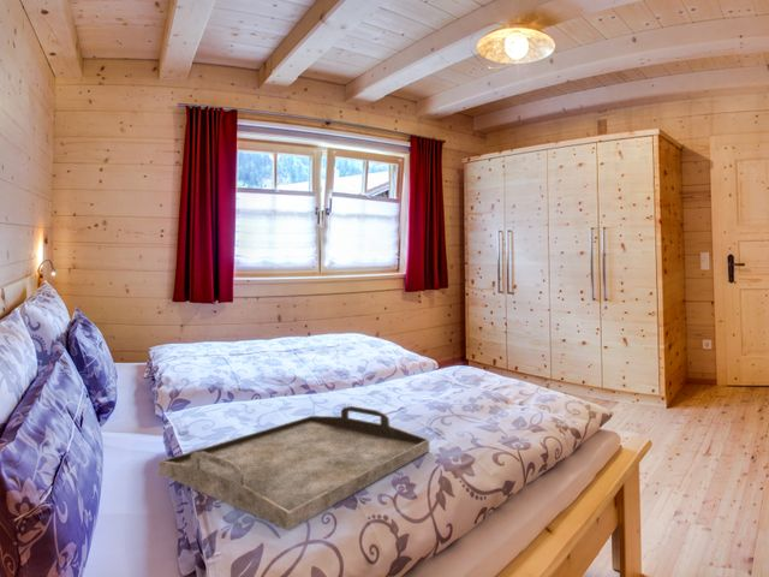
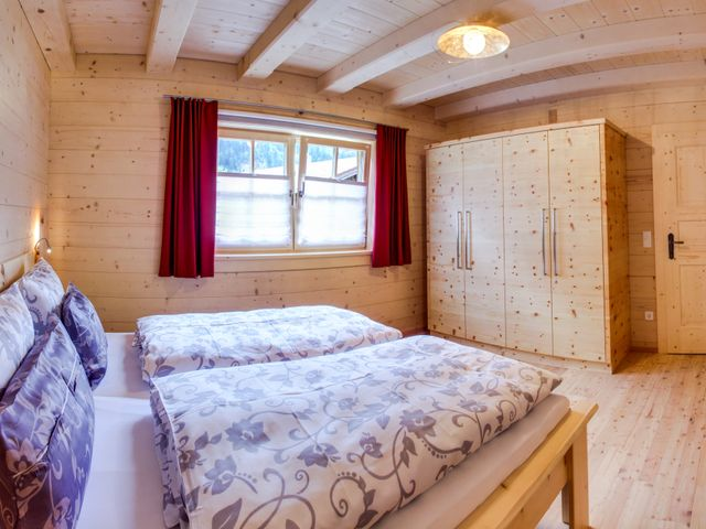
- serving tray [157,405,430,531]
